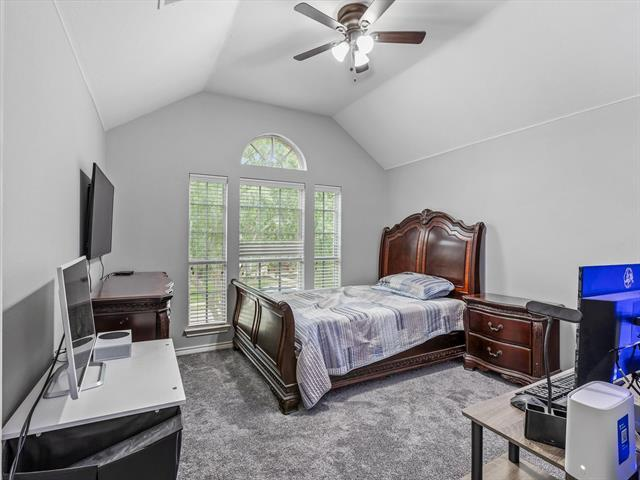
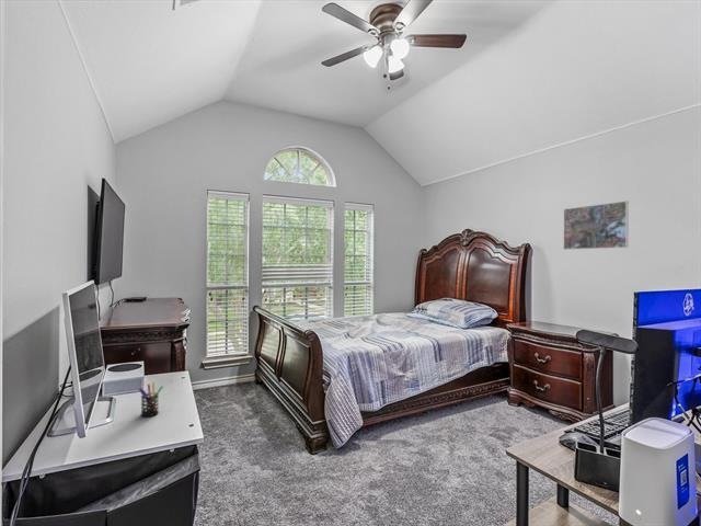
+ pen holder [138,381,164,418]
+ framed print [563,199,630,251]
